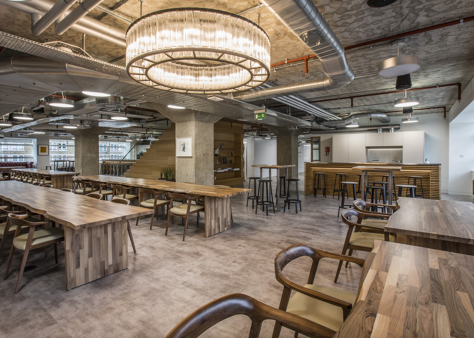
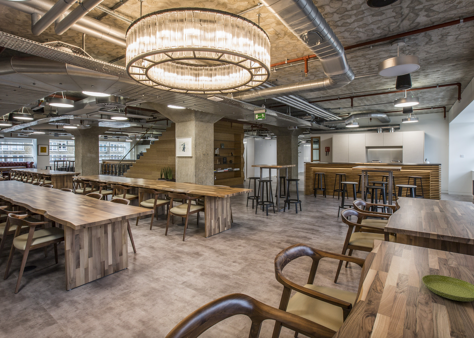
+ saucer [421,274,474,302]
